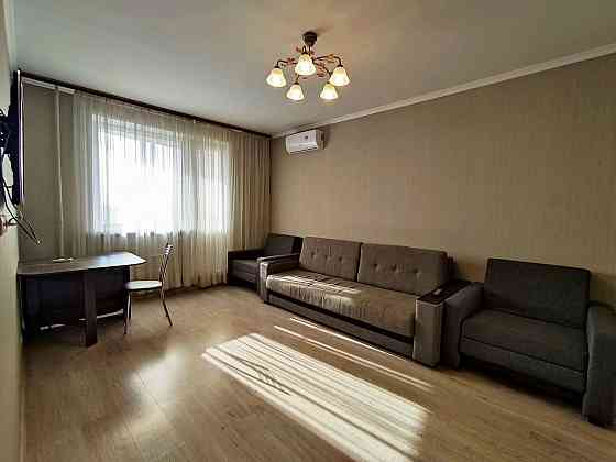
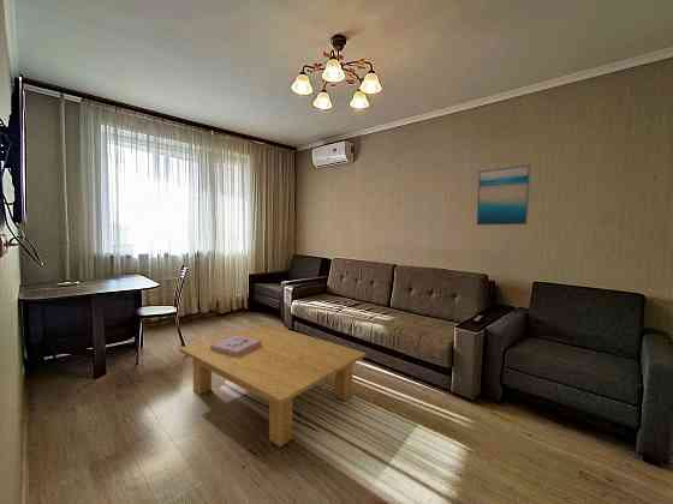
+ decorative box [210,335,261,356]
+ wall art [476,163,532,227]
+ coffee table [178,323,368,448]
